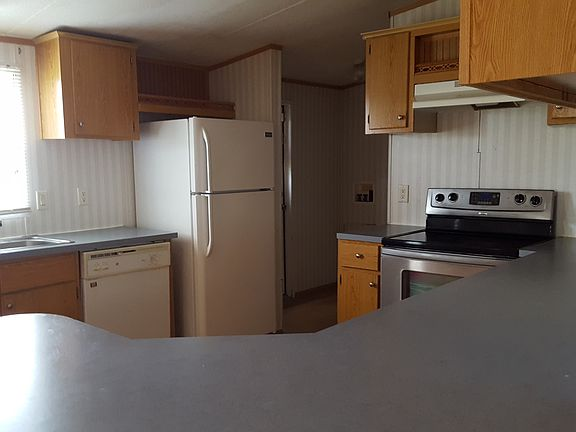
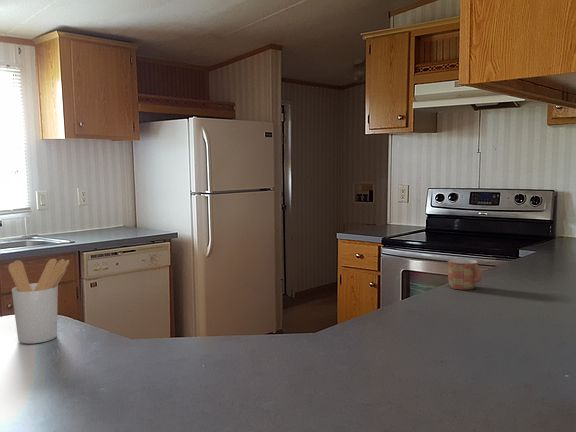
+ mug [447,258,483,291]
+ utensil holder [7,258,70,345]
